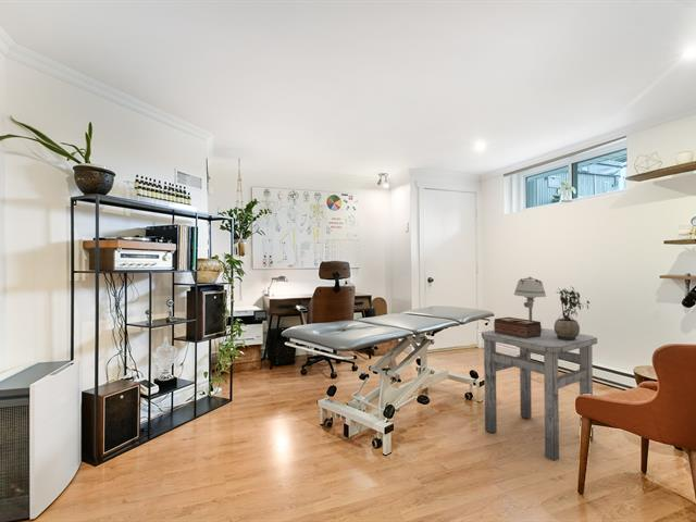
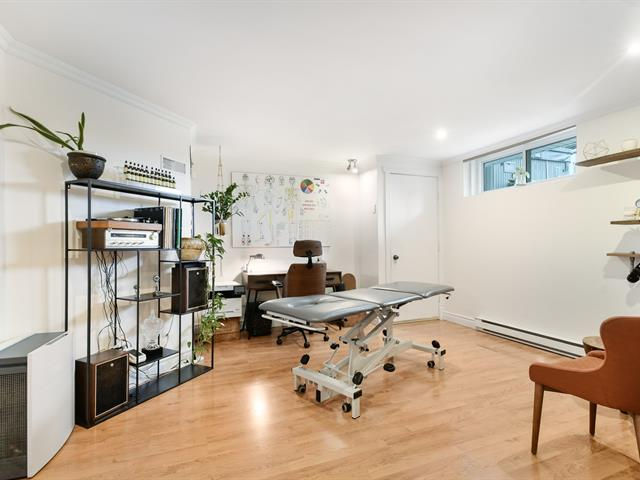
- side table [481,327,598,462]
- tissue box [493,316,543,339]
- table lamp [513,275,547,331]
- potted plant [554,286,591,340]
